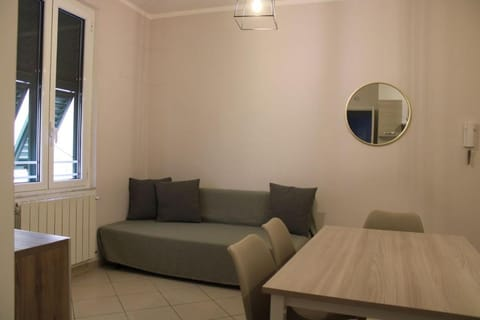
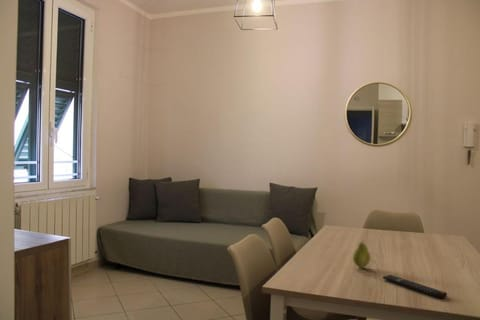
+ fruit [352,240,372,269]
+ remote control [382,274,448,300]
